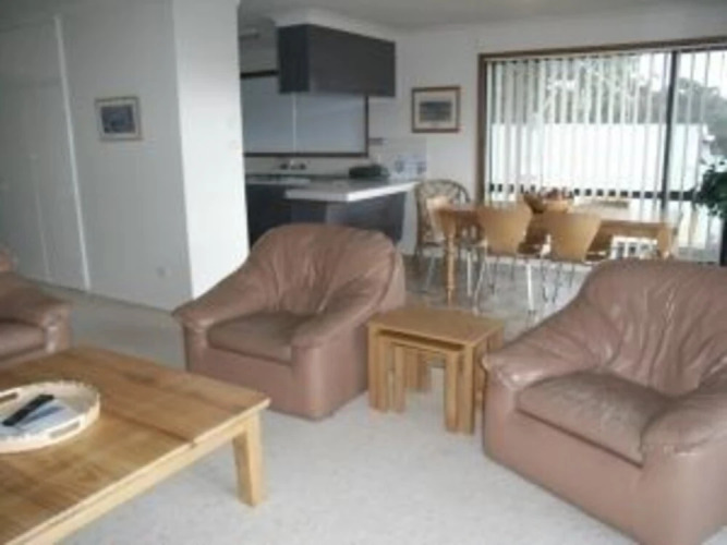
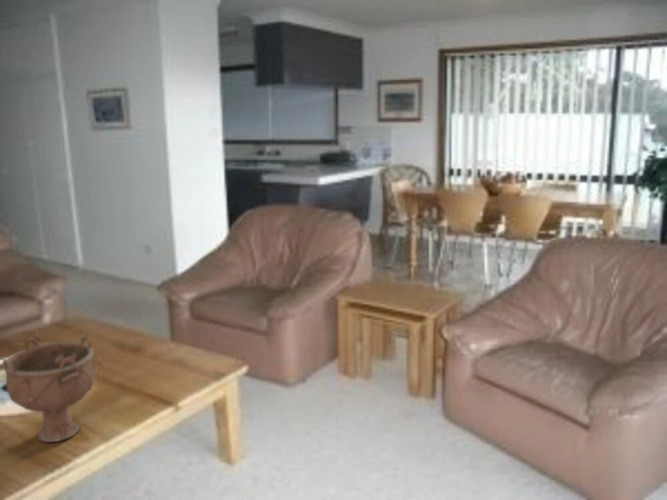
+ decorative bowl [1,332,97,443]
